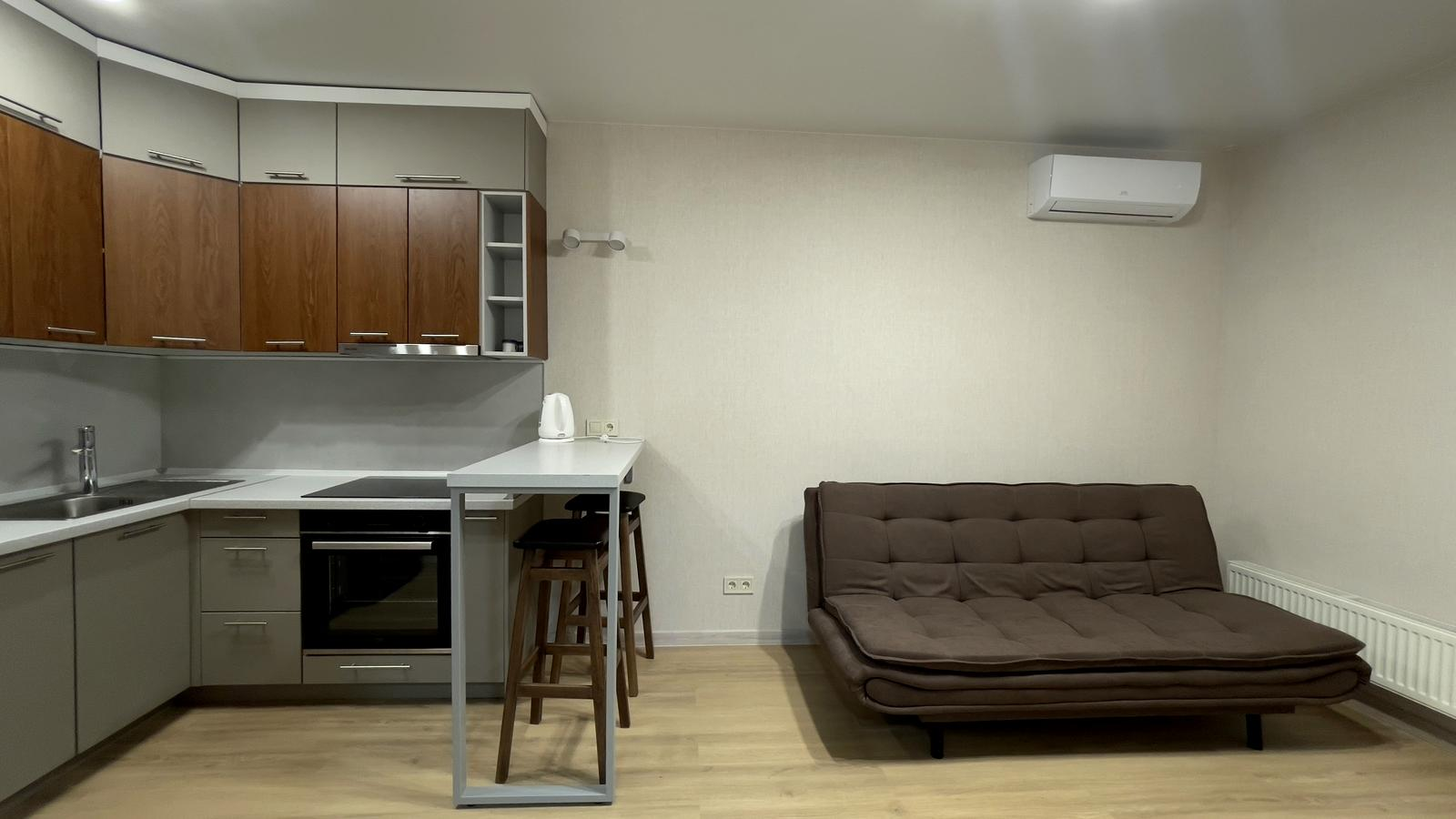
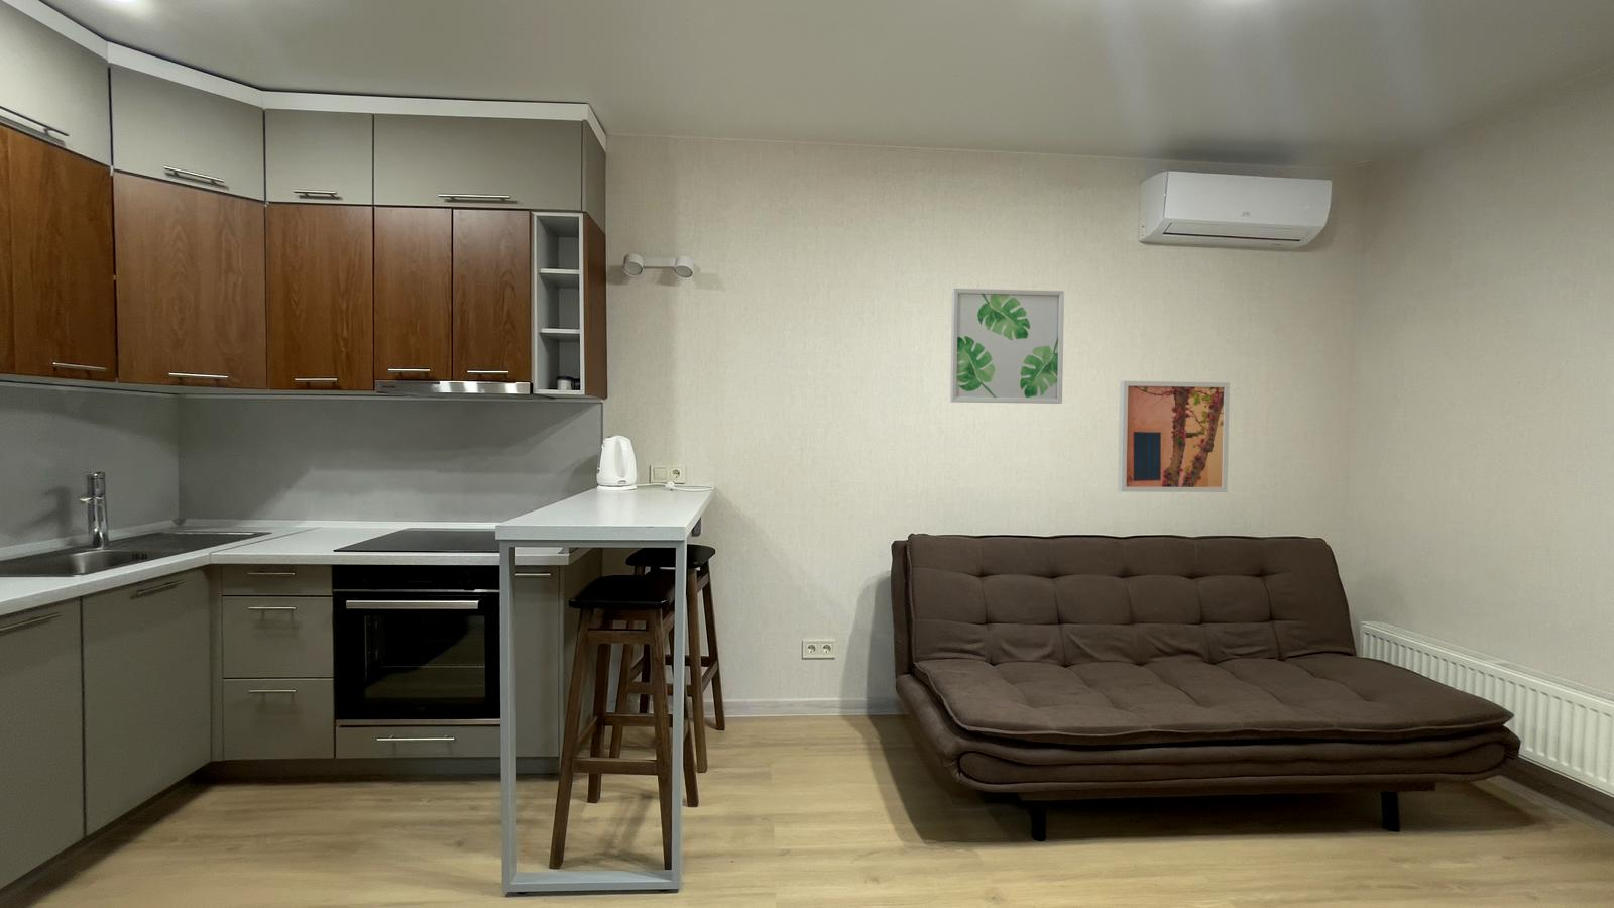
+ wall art [1116,380,1230,493]
+ wall art [949,287,1065,405]
